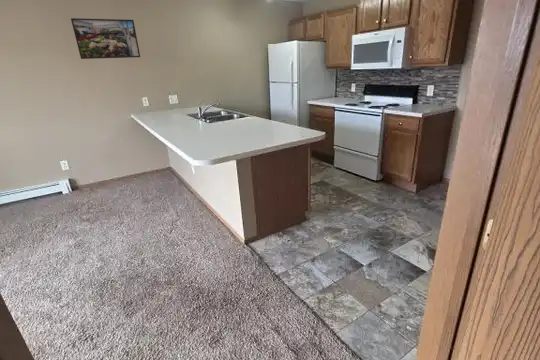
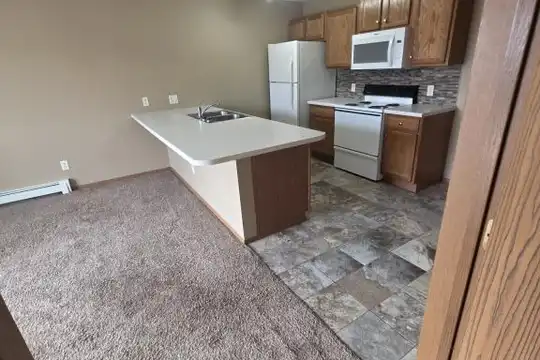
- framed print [70,17,141,60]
